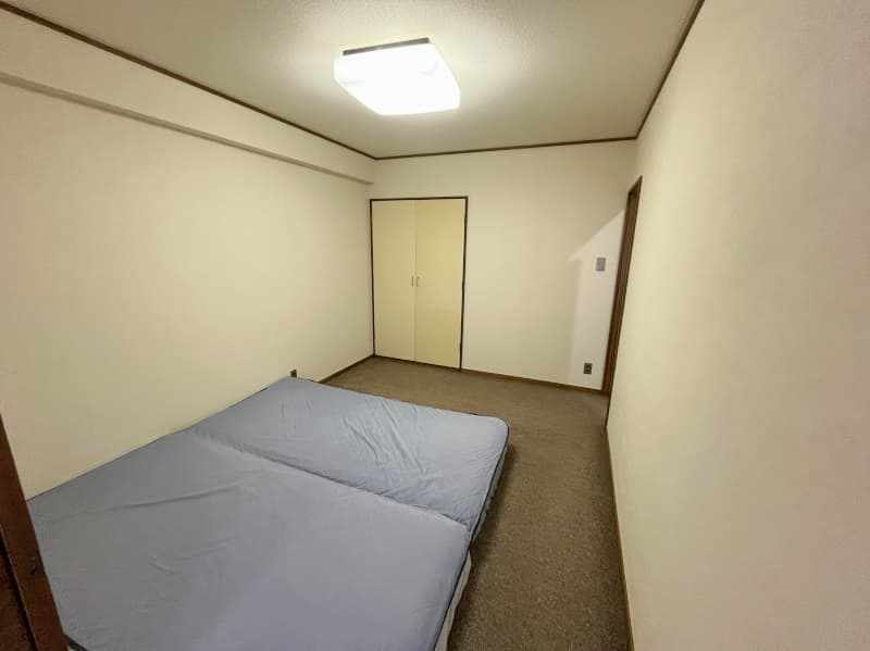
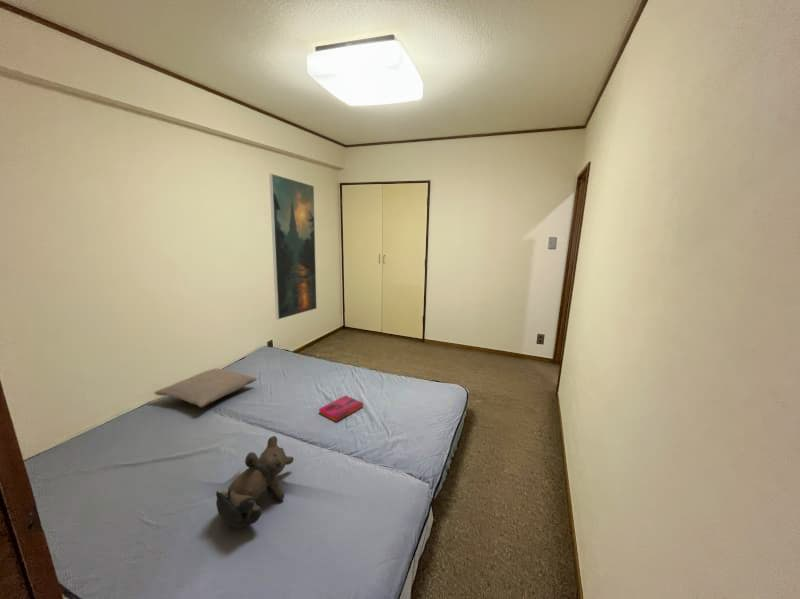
+ teddy bear [215,435,295,529]
+ pillow [153,368,258,409]
+ hardback book [318,394,364,423]
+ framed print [268,173,318,321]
